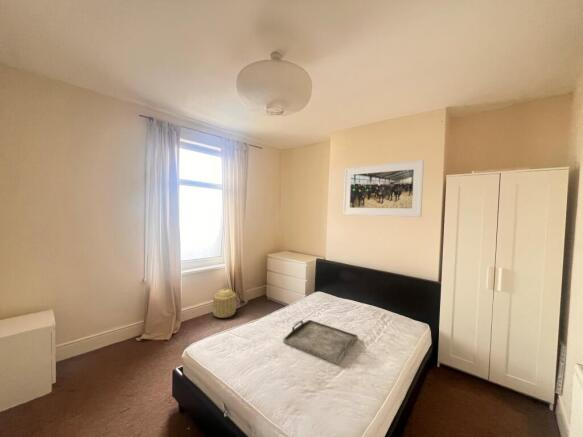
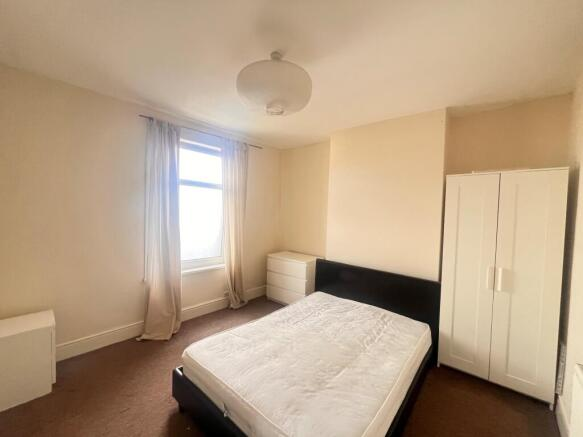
- serving tray [282,319,359,366]
- basket [212,288,237,319]
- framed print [342,159,425,218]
